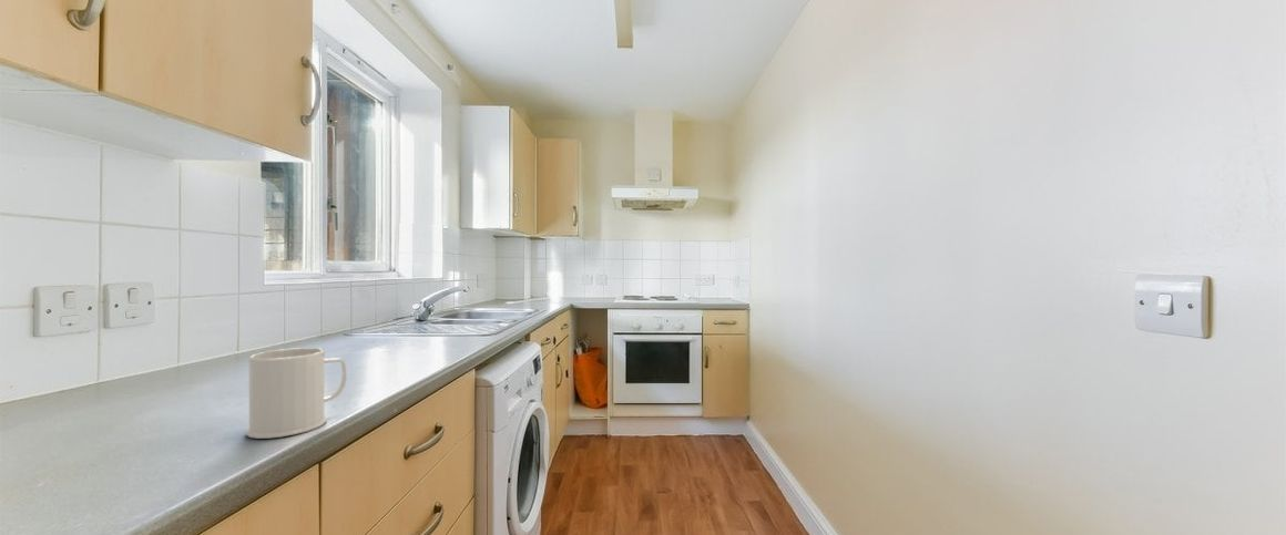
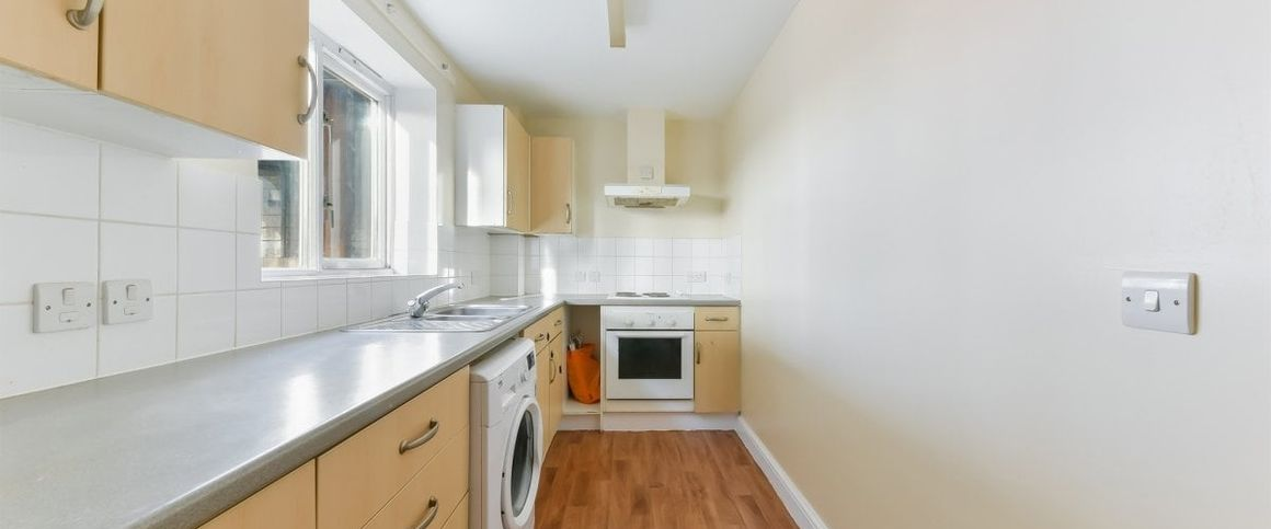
- mug [245,347,347,440]
